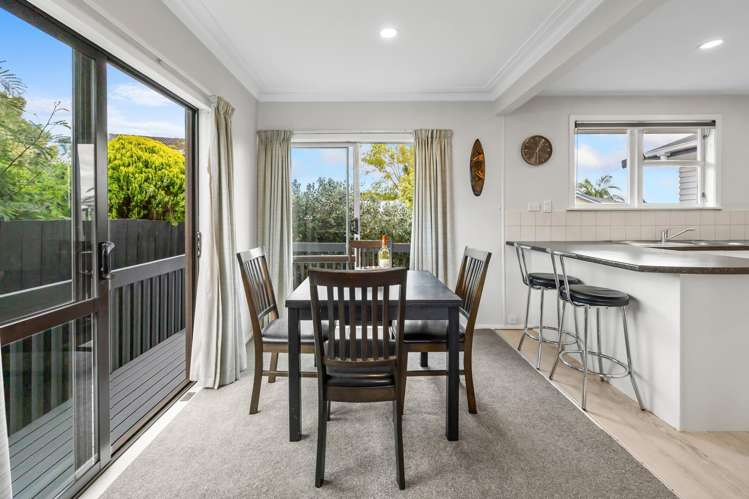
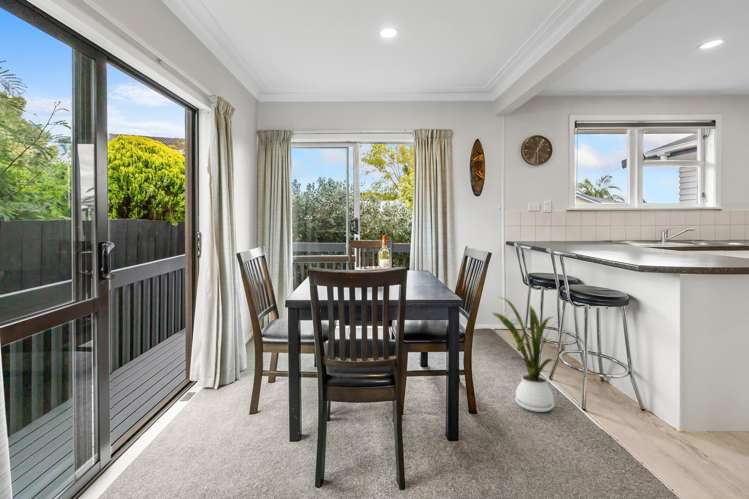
+ house plant [492,296,559,413]
